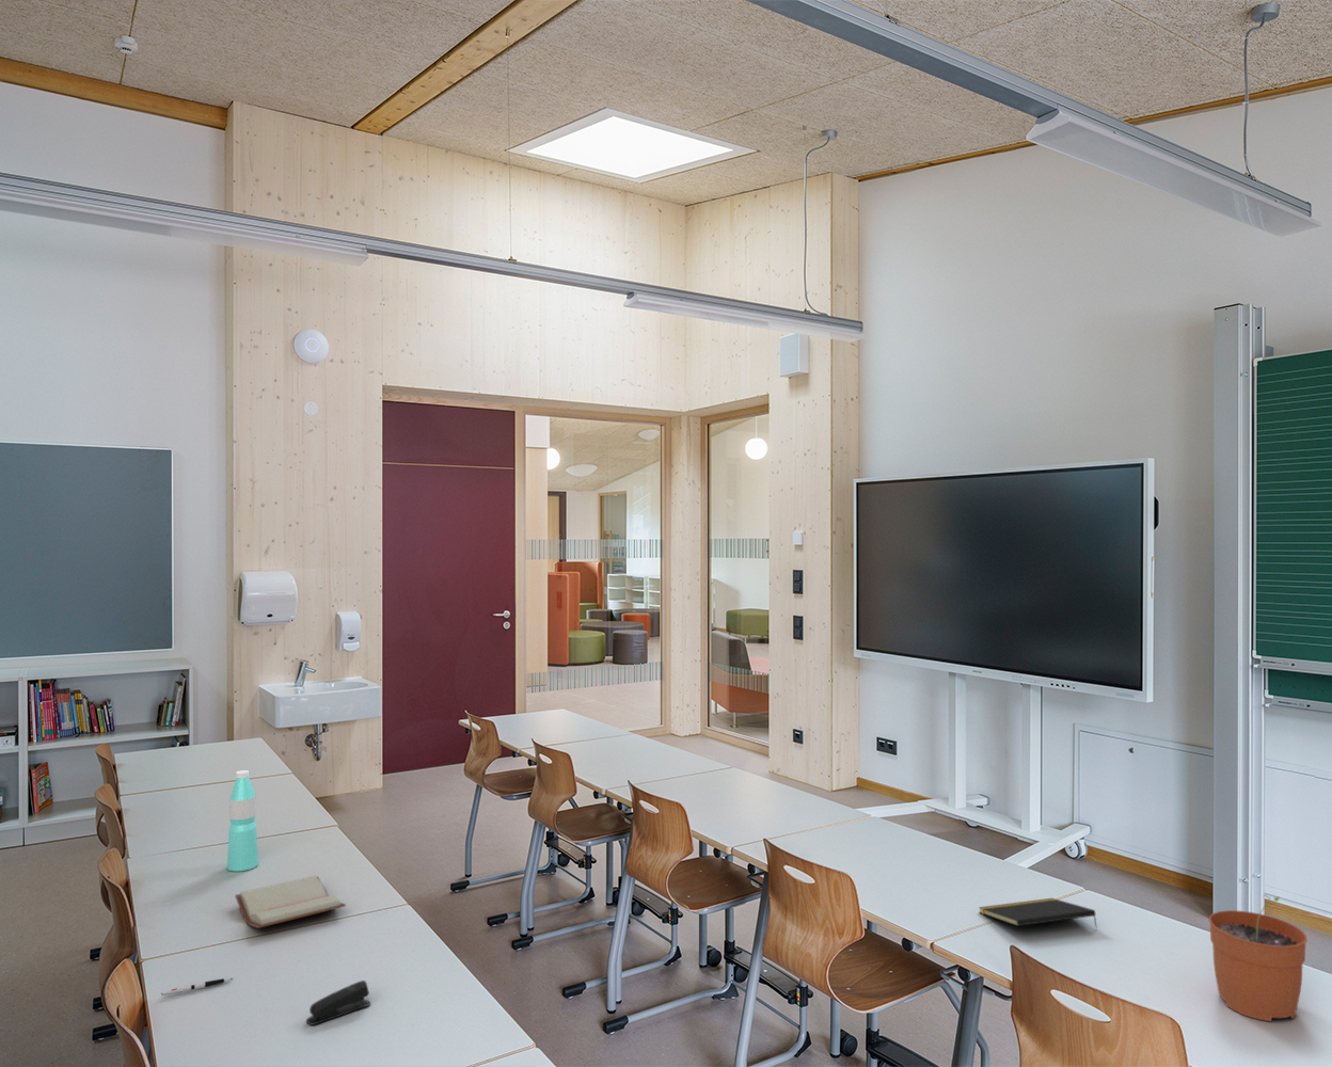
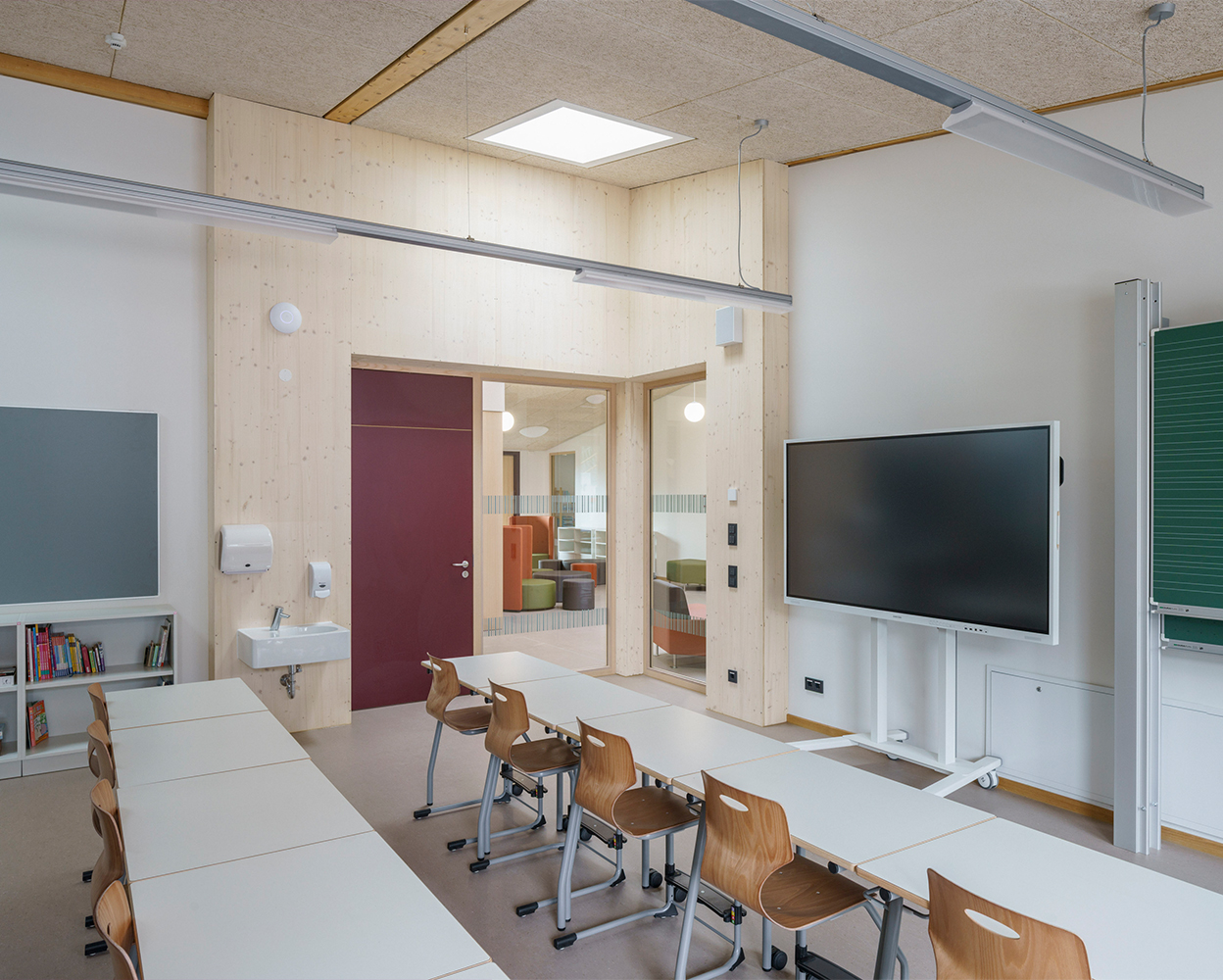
- stapler [305,980,371,1027]
- notepad [978,897,1098,929]
- pen [160,978,234,996]
- plant pot [1208,894,1308,1022]
- water bottle [227,770,259,872]
- paperback book [235,875,346,930]
